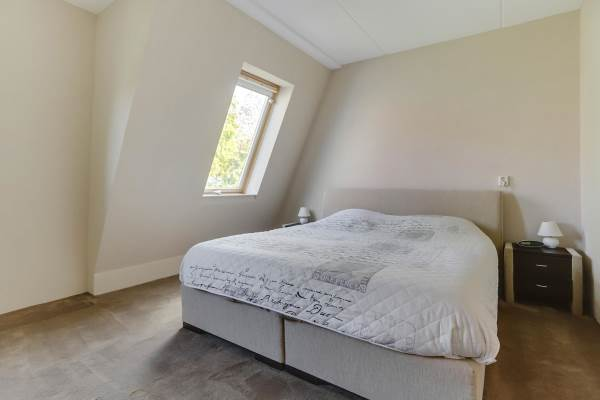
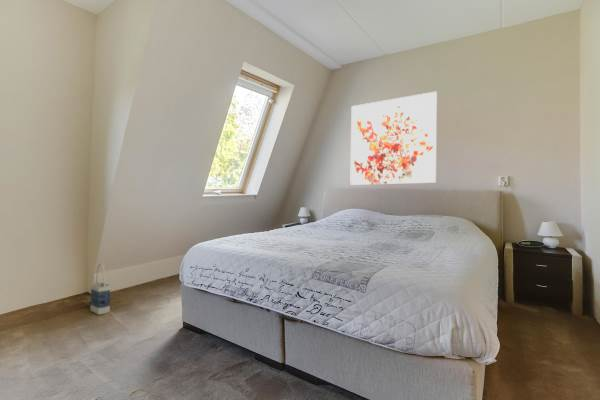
+ bag [90,262,111,316]
+ wall art [349,91,438,186]
